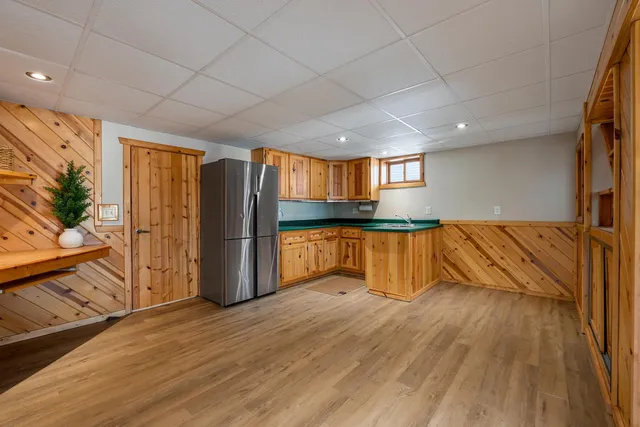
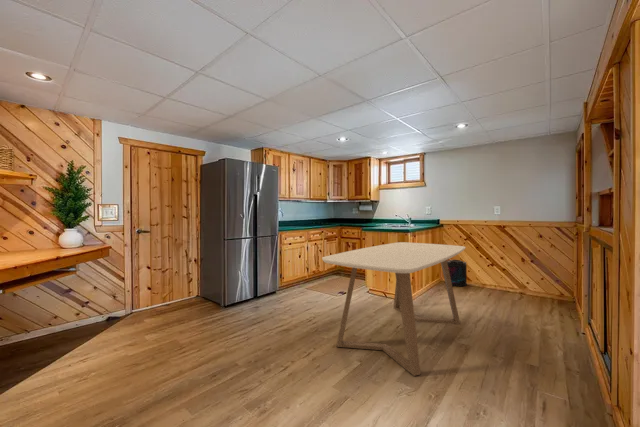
+ supplement container [447,259,468,288]
+ dining table [321,241,467,377]
